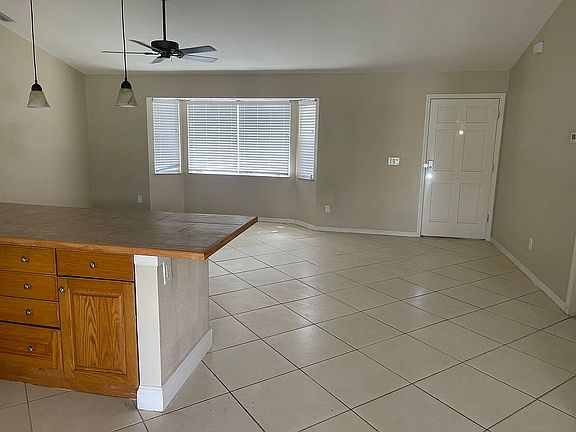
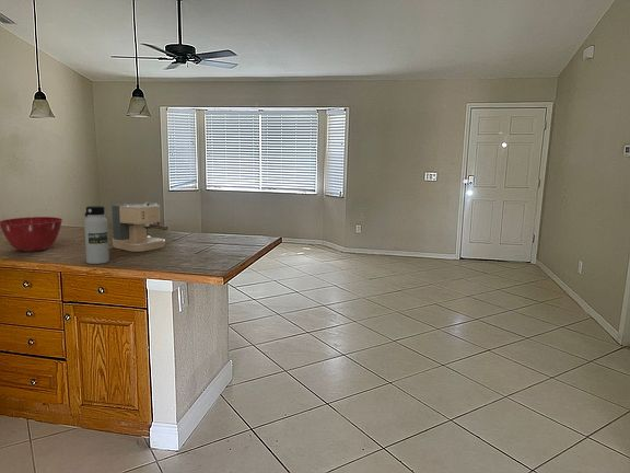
+ water bottle [83,205,110,265]
+ mixing bowl [0,216,63,253]
+ coffee maker [110,201,170,253]
